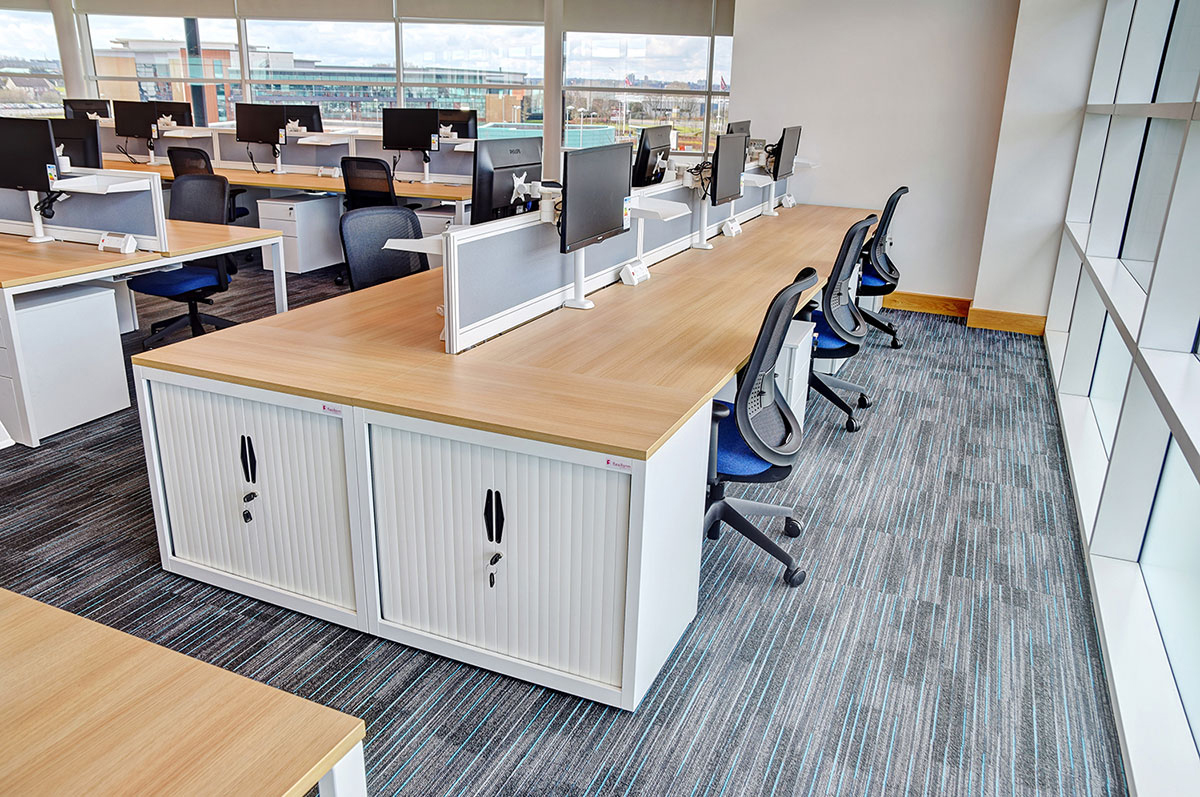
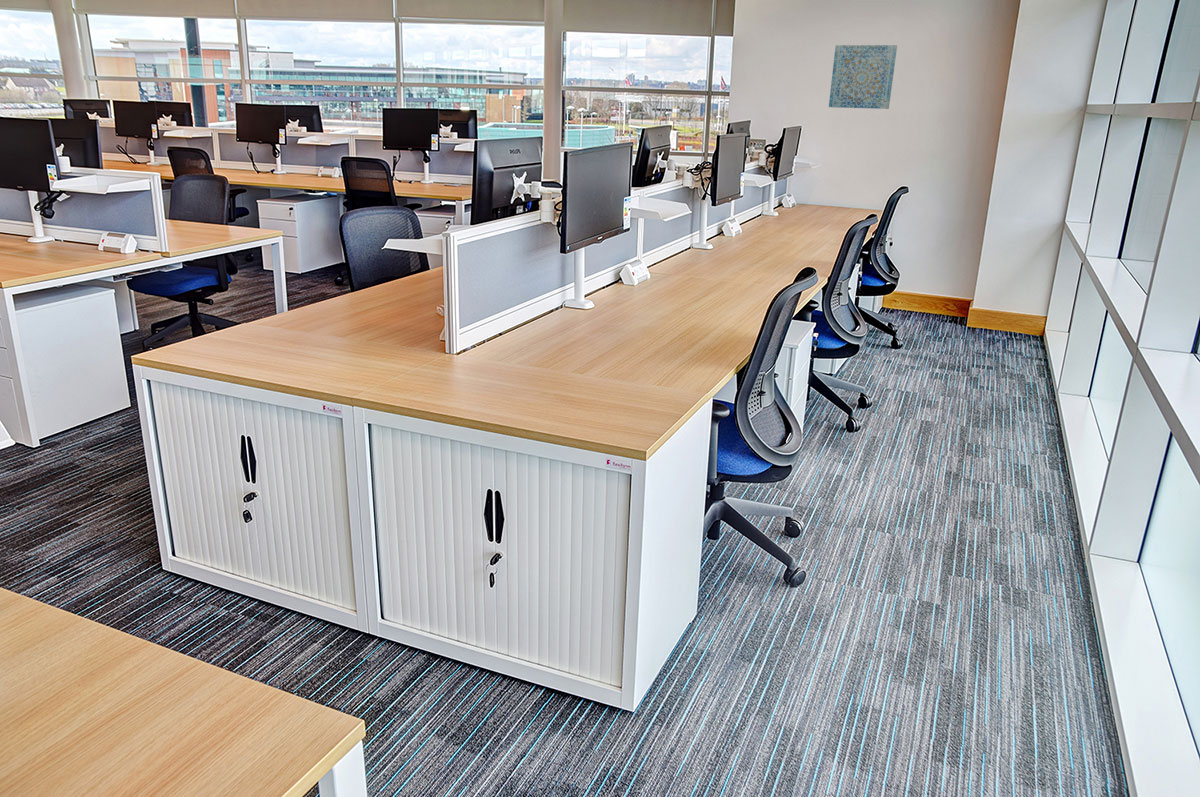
+ wall art [828,44,898,110]
